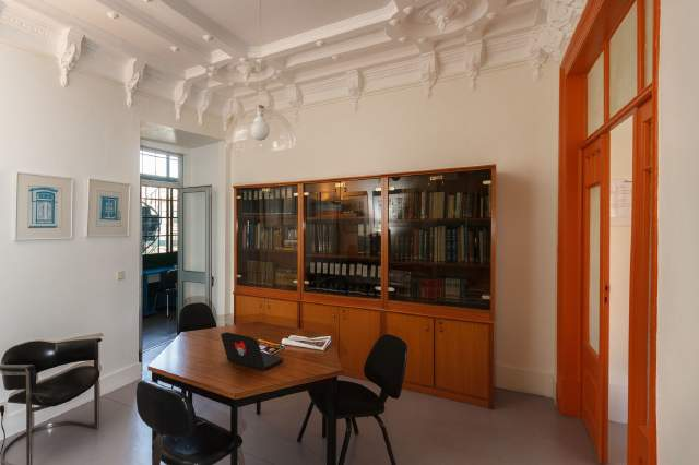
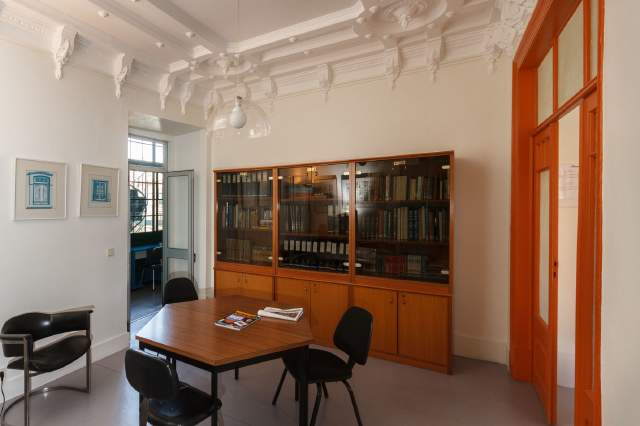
- laptop [220,331,284,371]
